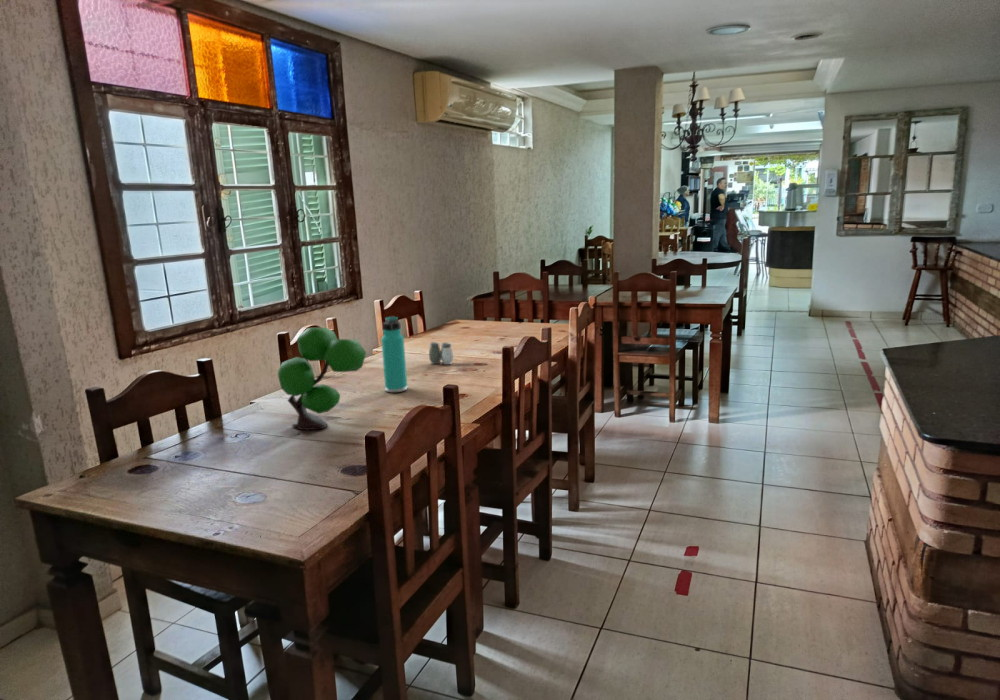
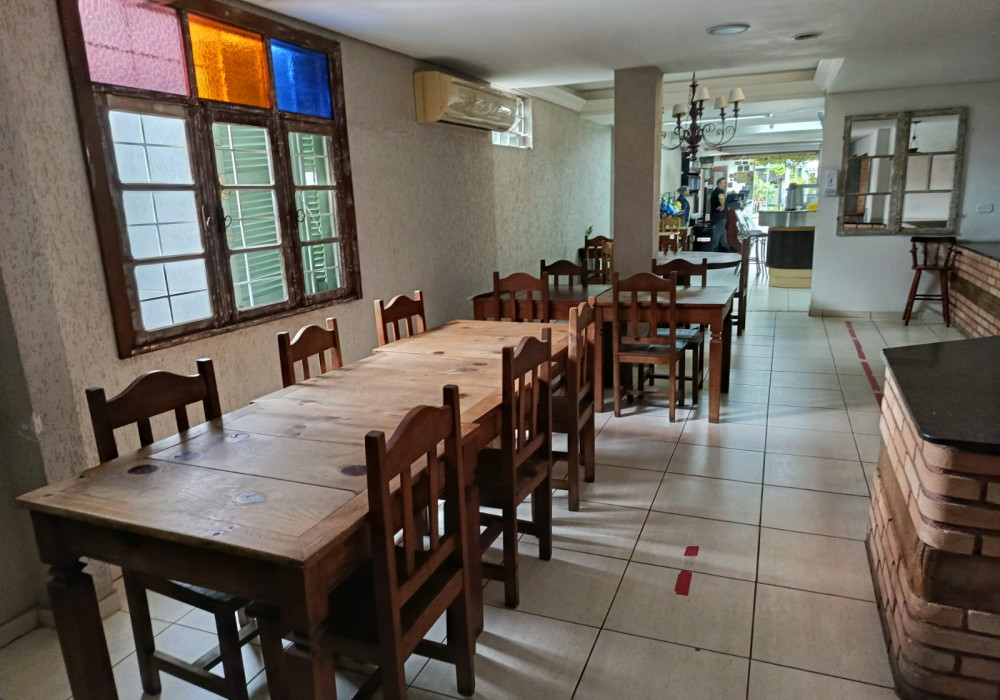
- salt and pepper shaker [428,341,454,365]
- plant [277,327,367,431]
- thermos bottle [380,315,408,393]
